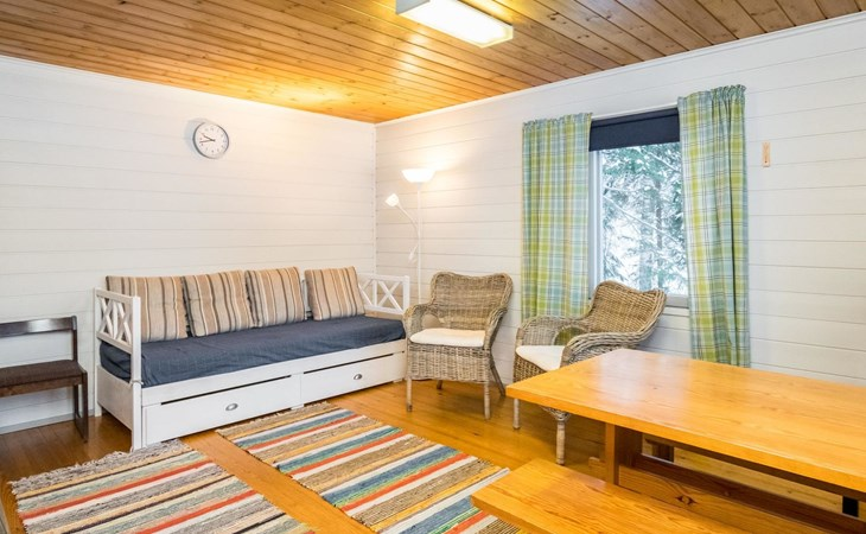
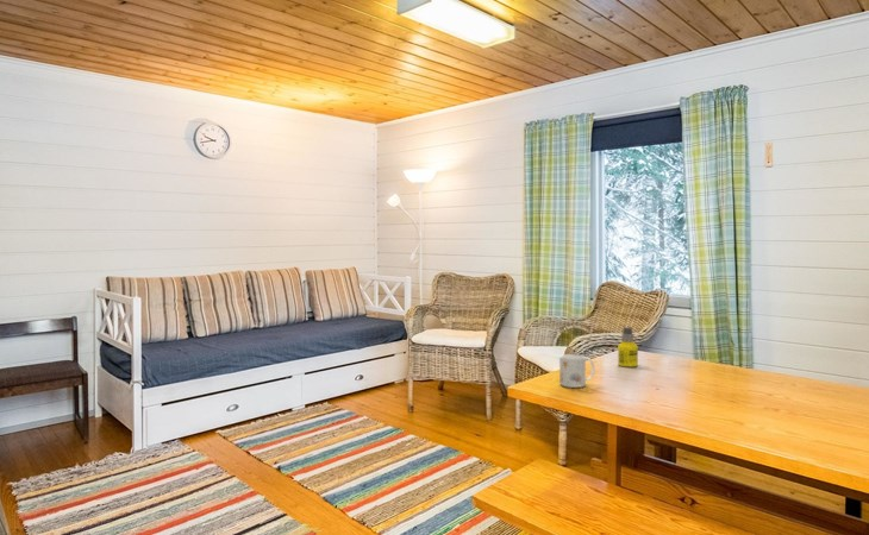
+ mug [558,353,596,389]
+ bottle [617,326,639,367]
